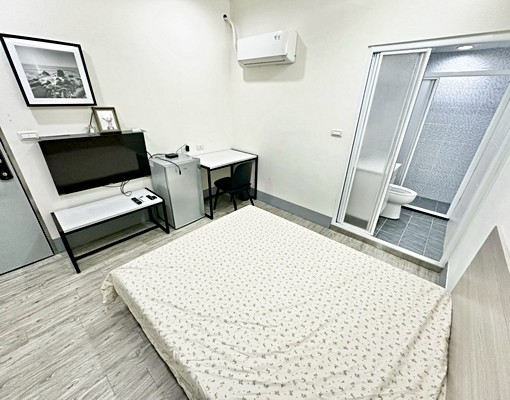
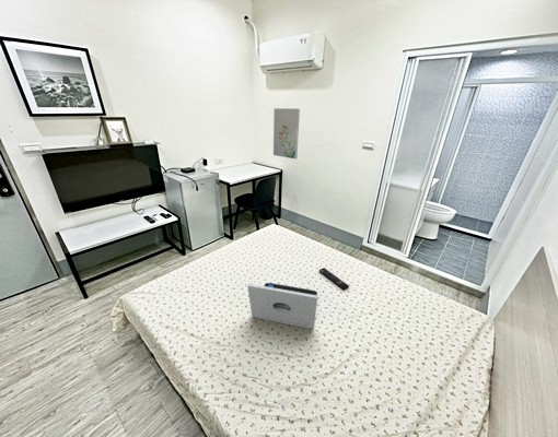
+ remote control [318,267,350,291]
+ wall art [272,107,301,160]
+ laptop [246,282,318,330]
